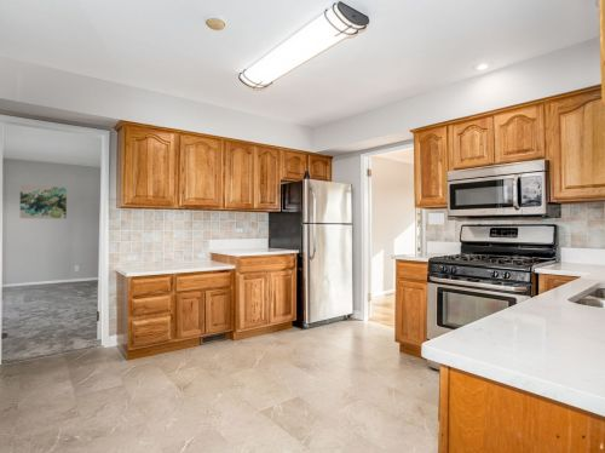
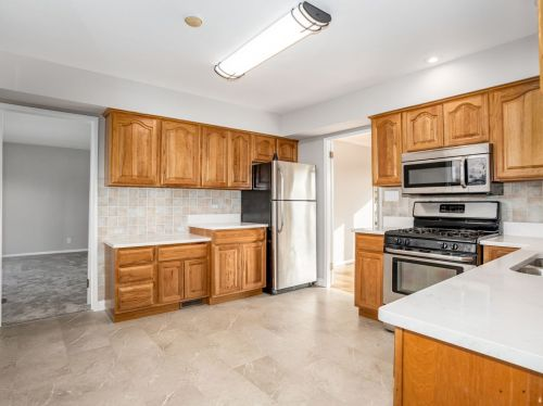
- wall art [19,184,68,220]
